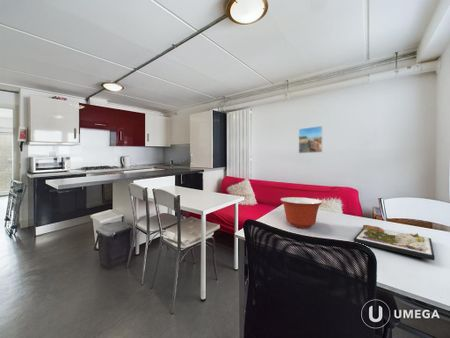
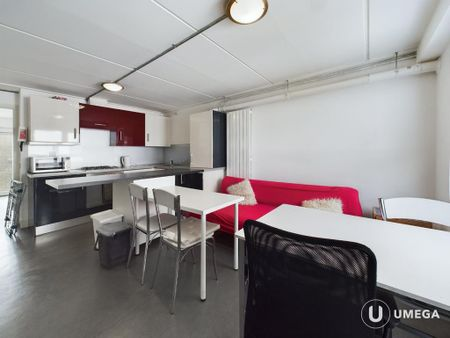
- dinner plate [353,224,436,261]
- mixing bowl [279,196,323,229]
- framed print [298,125,323,154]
